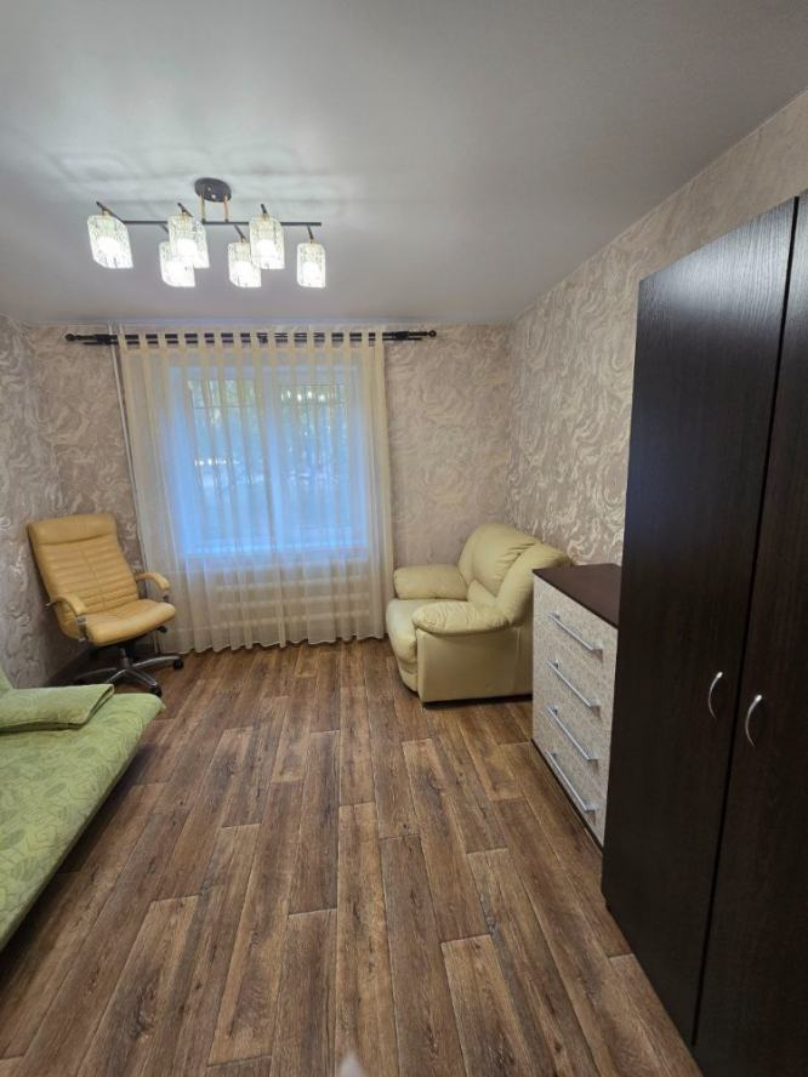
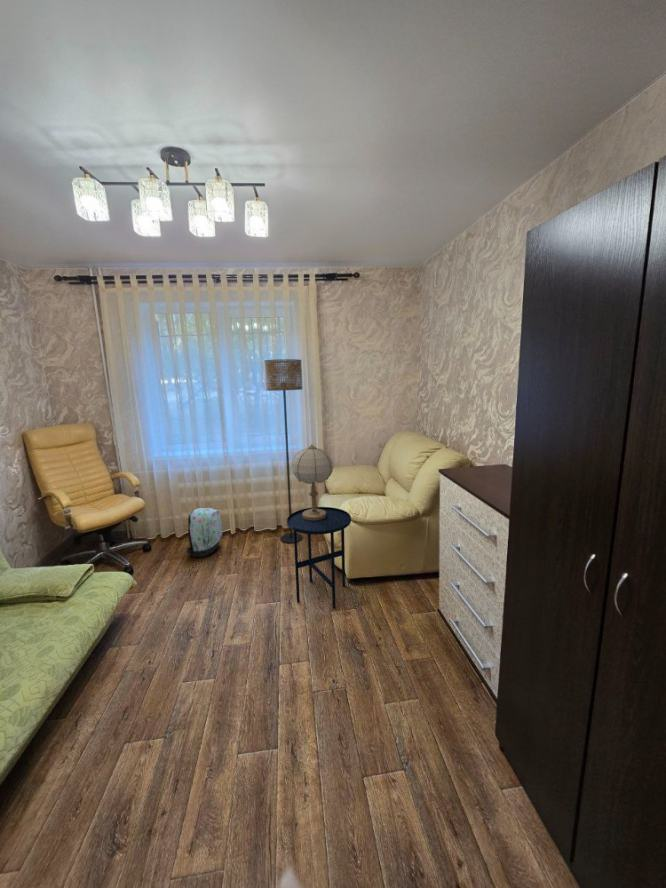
+ side table [286,506,352,609]
+ table lamp [291,443,334,520]
+ backpack [186,507,223,558]
+ floor lamp [263,358,304,544]
